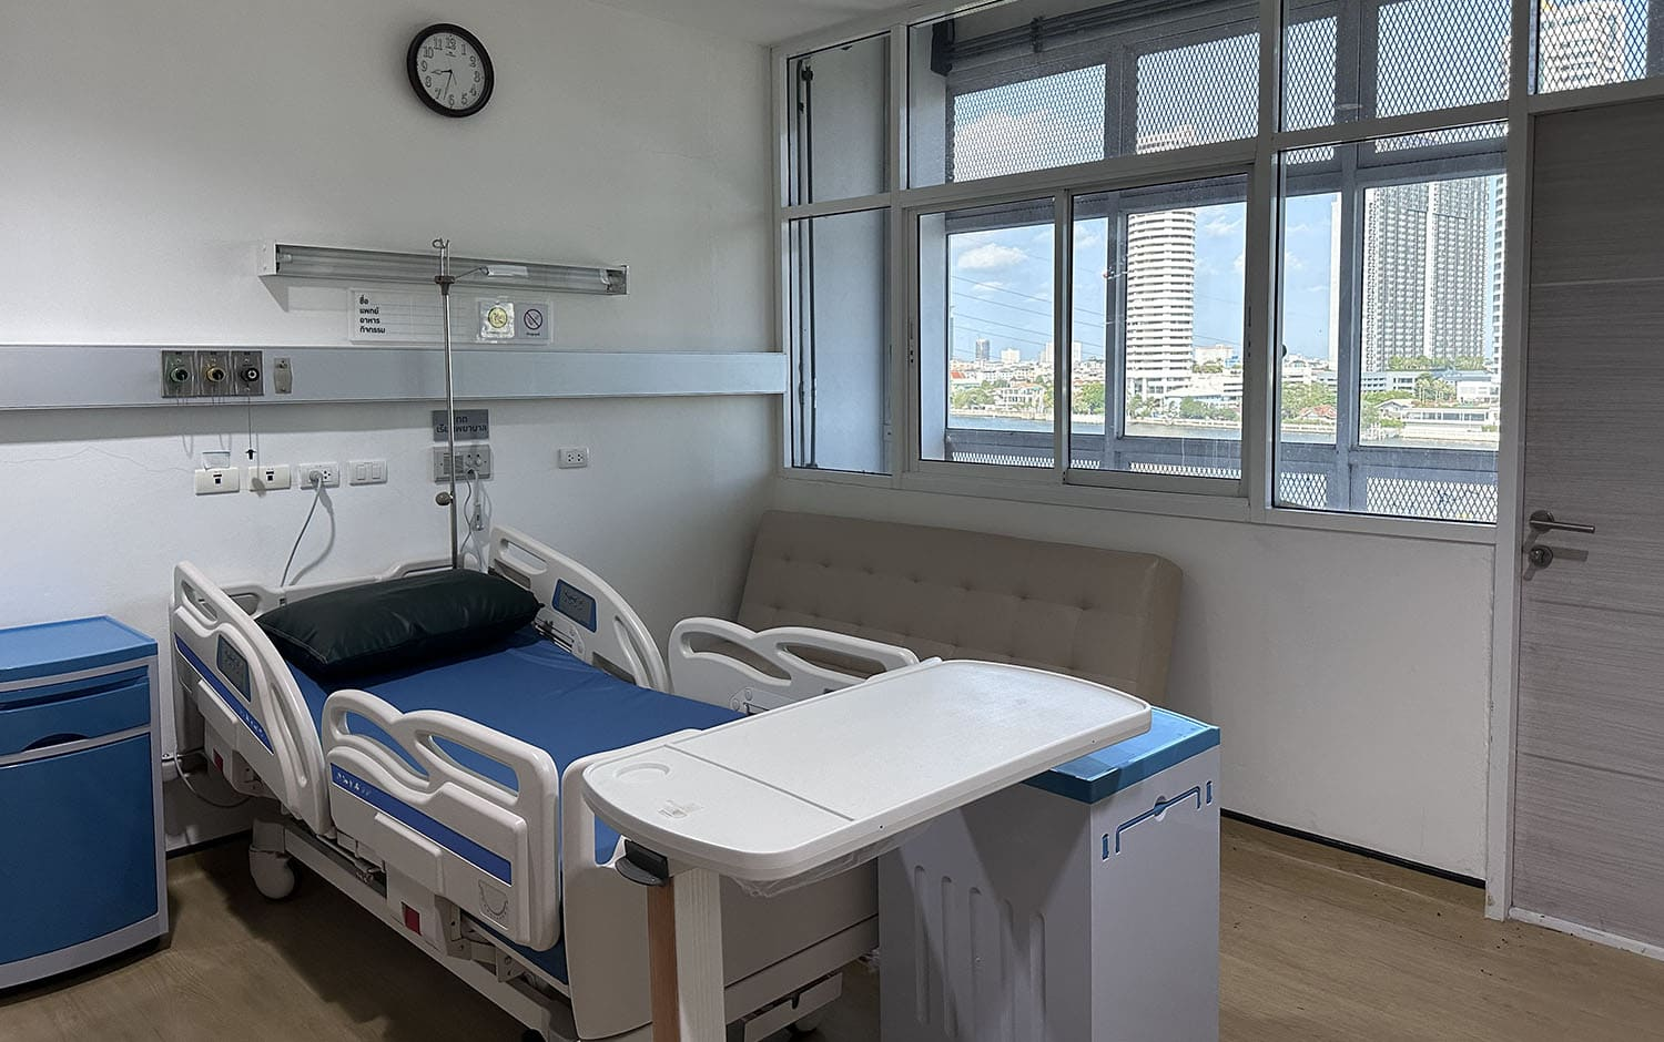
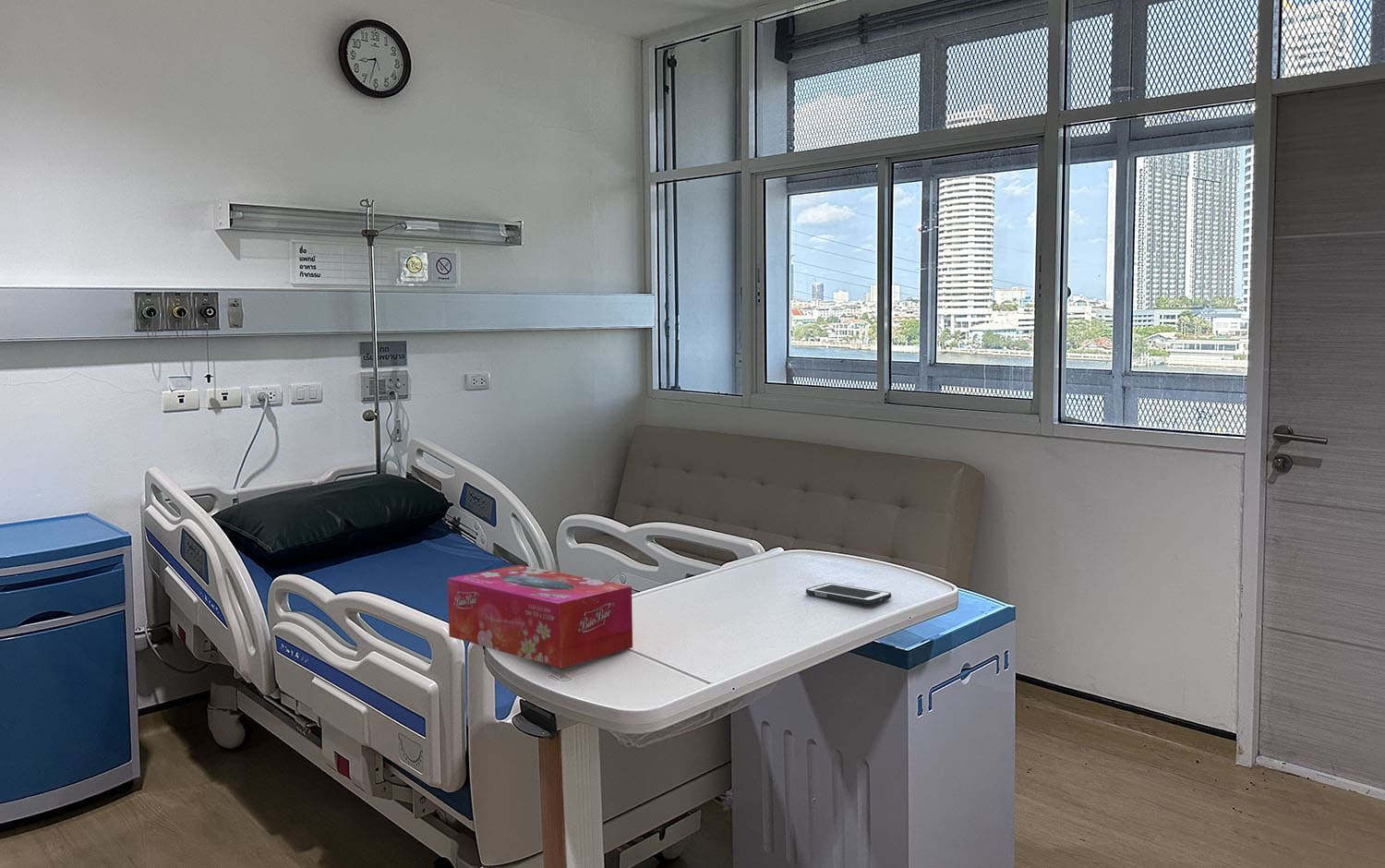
+ tissue box [447,564,633,669]
+ cell phone [805,582,892,606]
